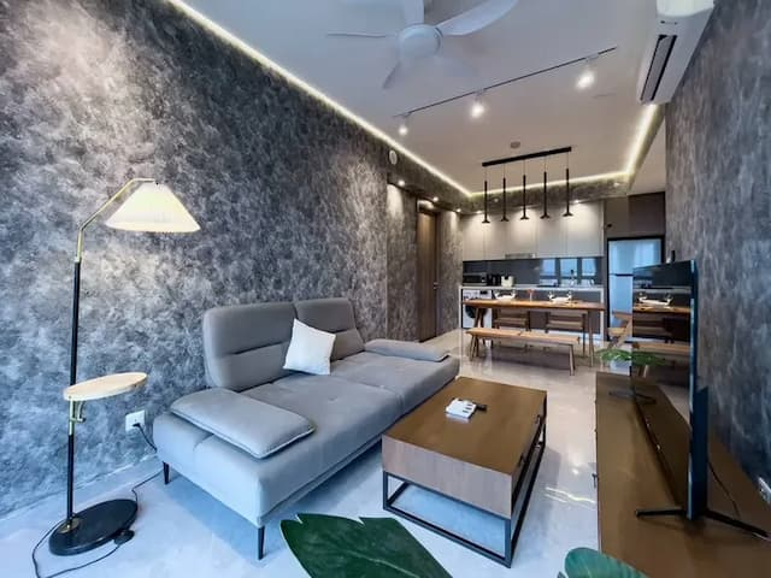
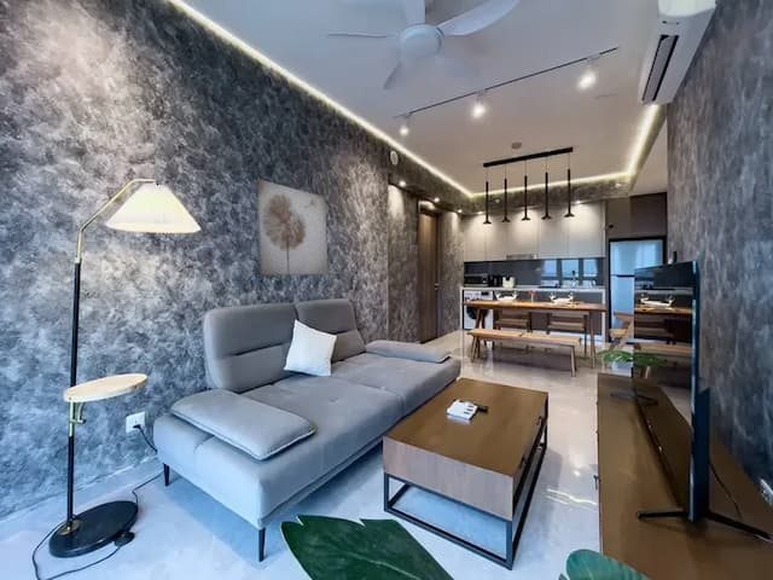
+ wall art [255,178,329,276]
